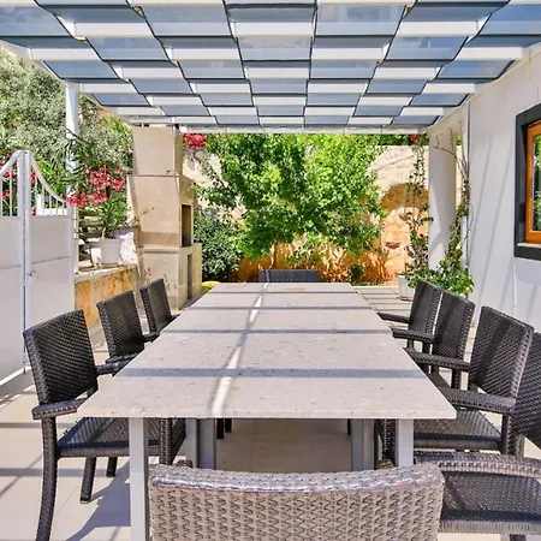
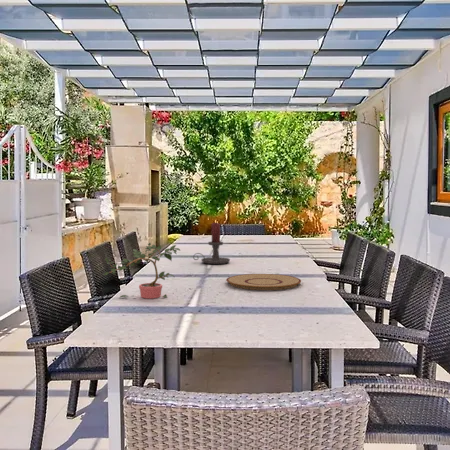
+ potted plant [103,242,182,300]
+ candle holder [192,222,231,265]
+ plate [225,273,302,291]
